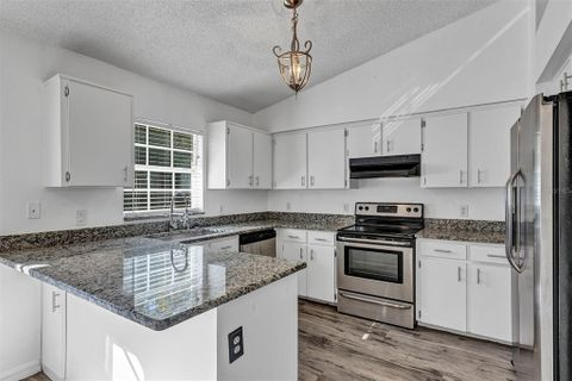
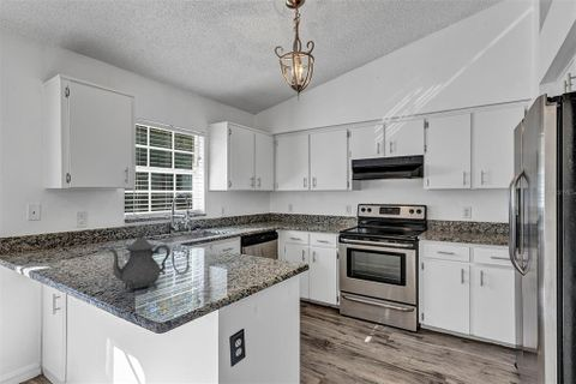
+ teapot [108,228,172,293]
